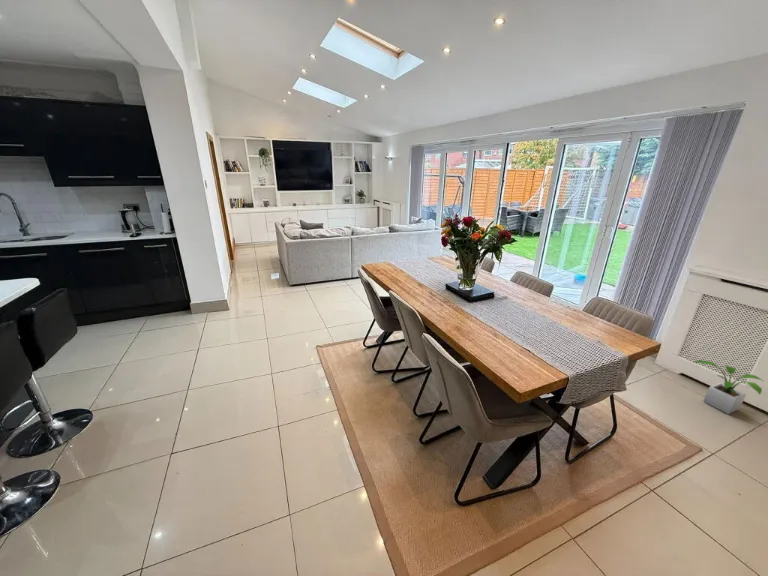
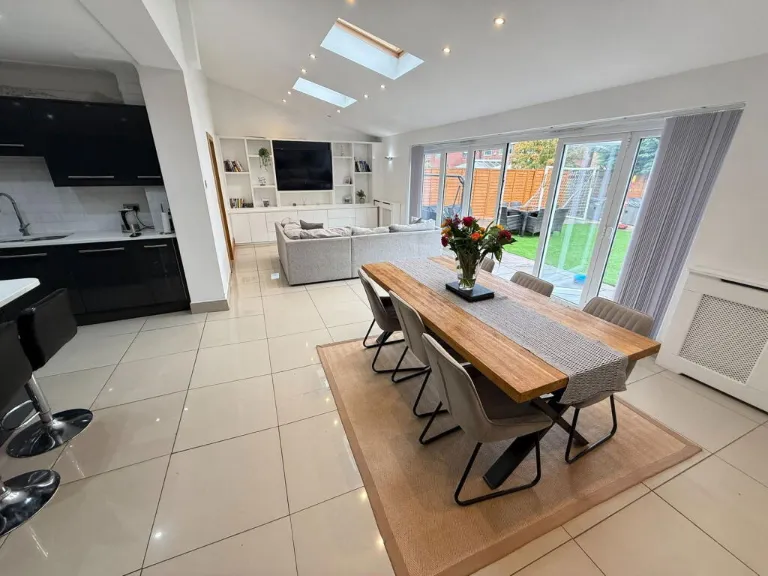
- potted plant [692,359,764,415]
